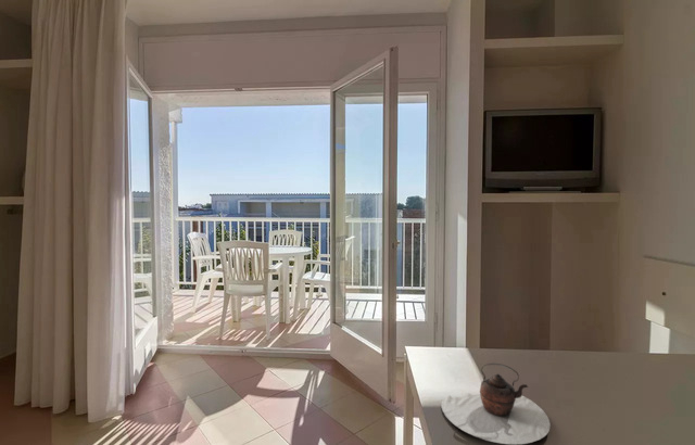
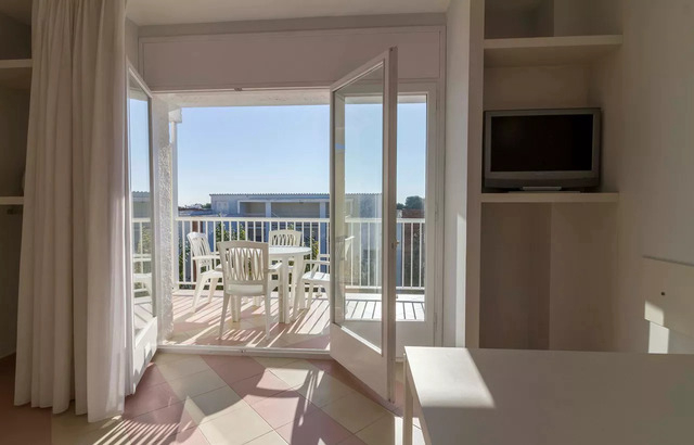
- teapot [440,363,552,445]
